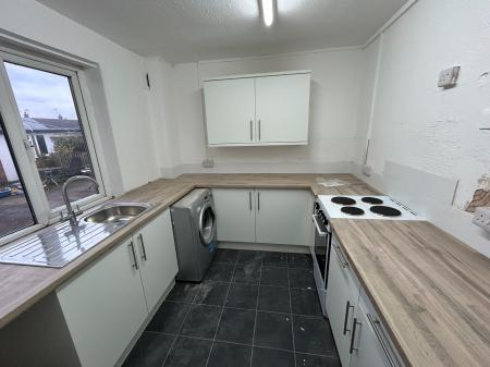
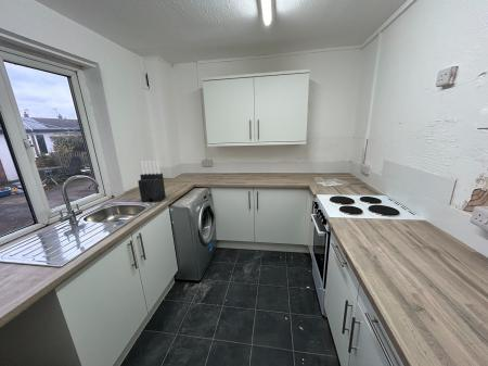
+ knife block [137,160,167,203]
